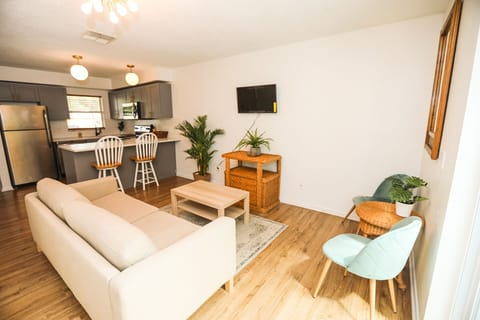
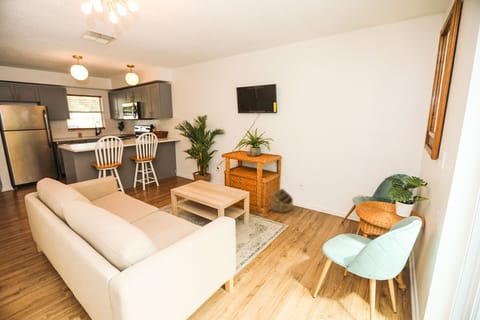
+ basket [270,188,294,214]
